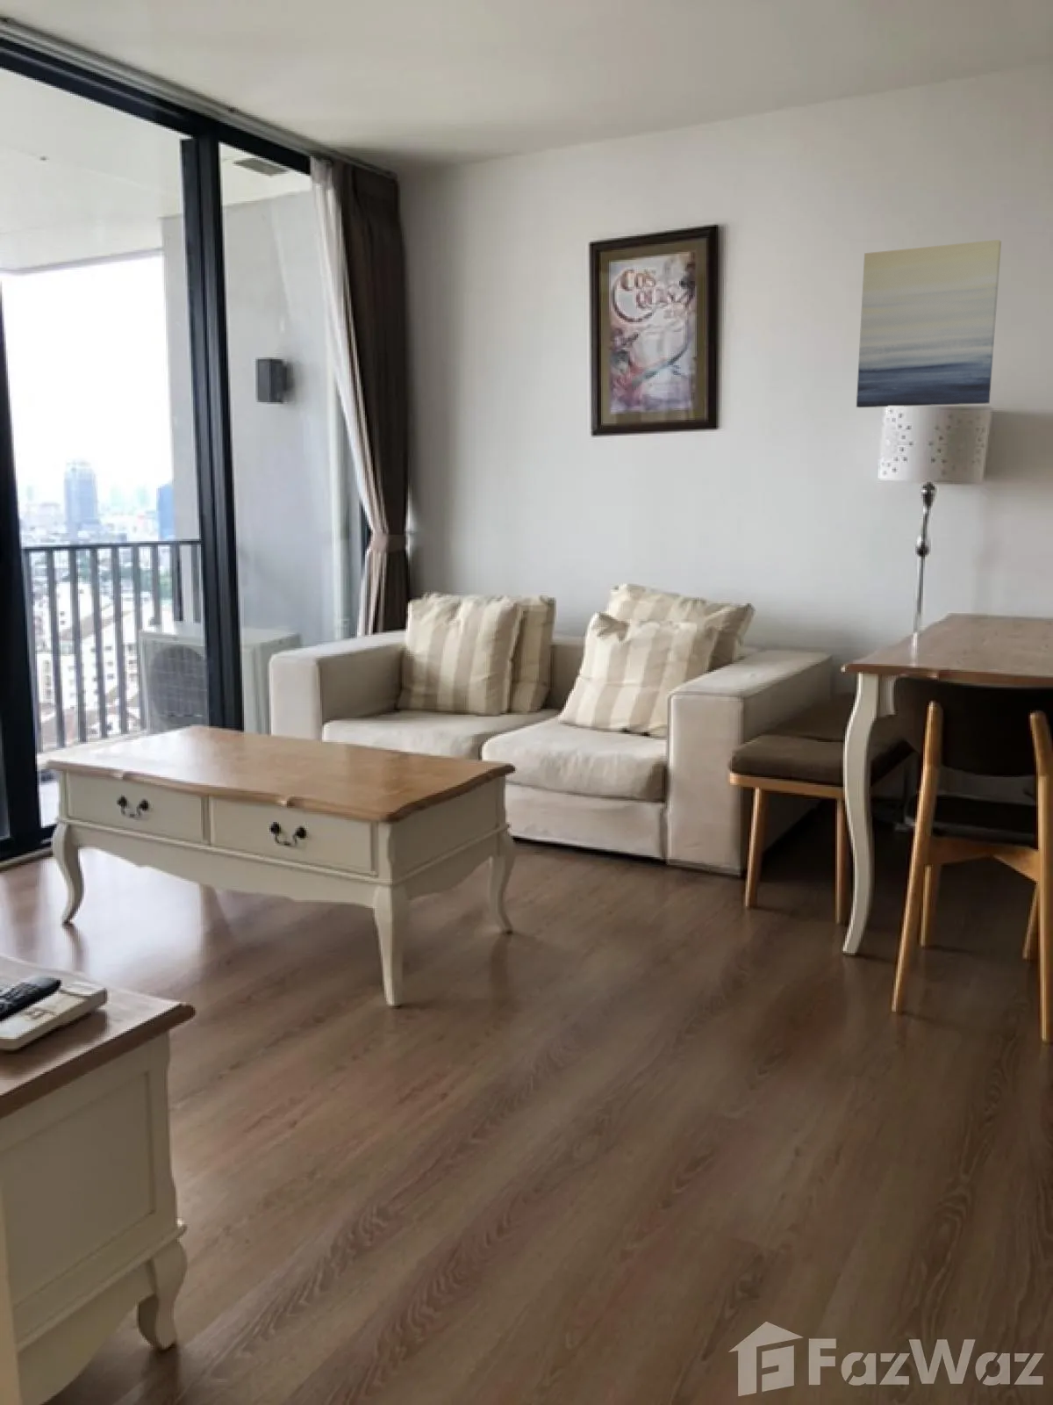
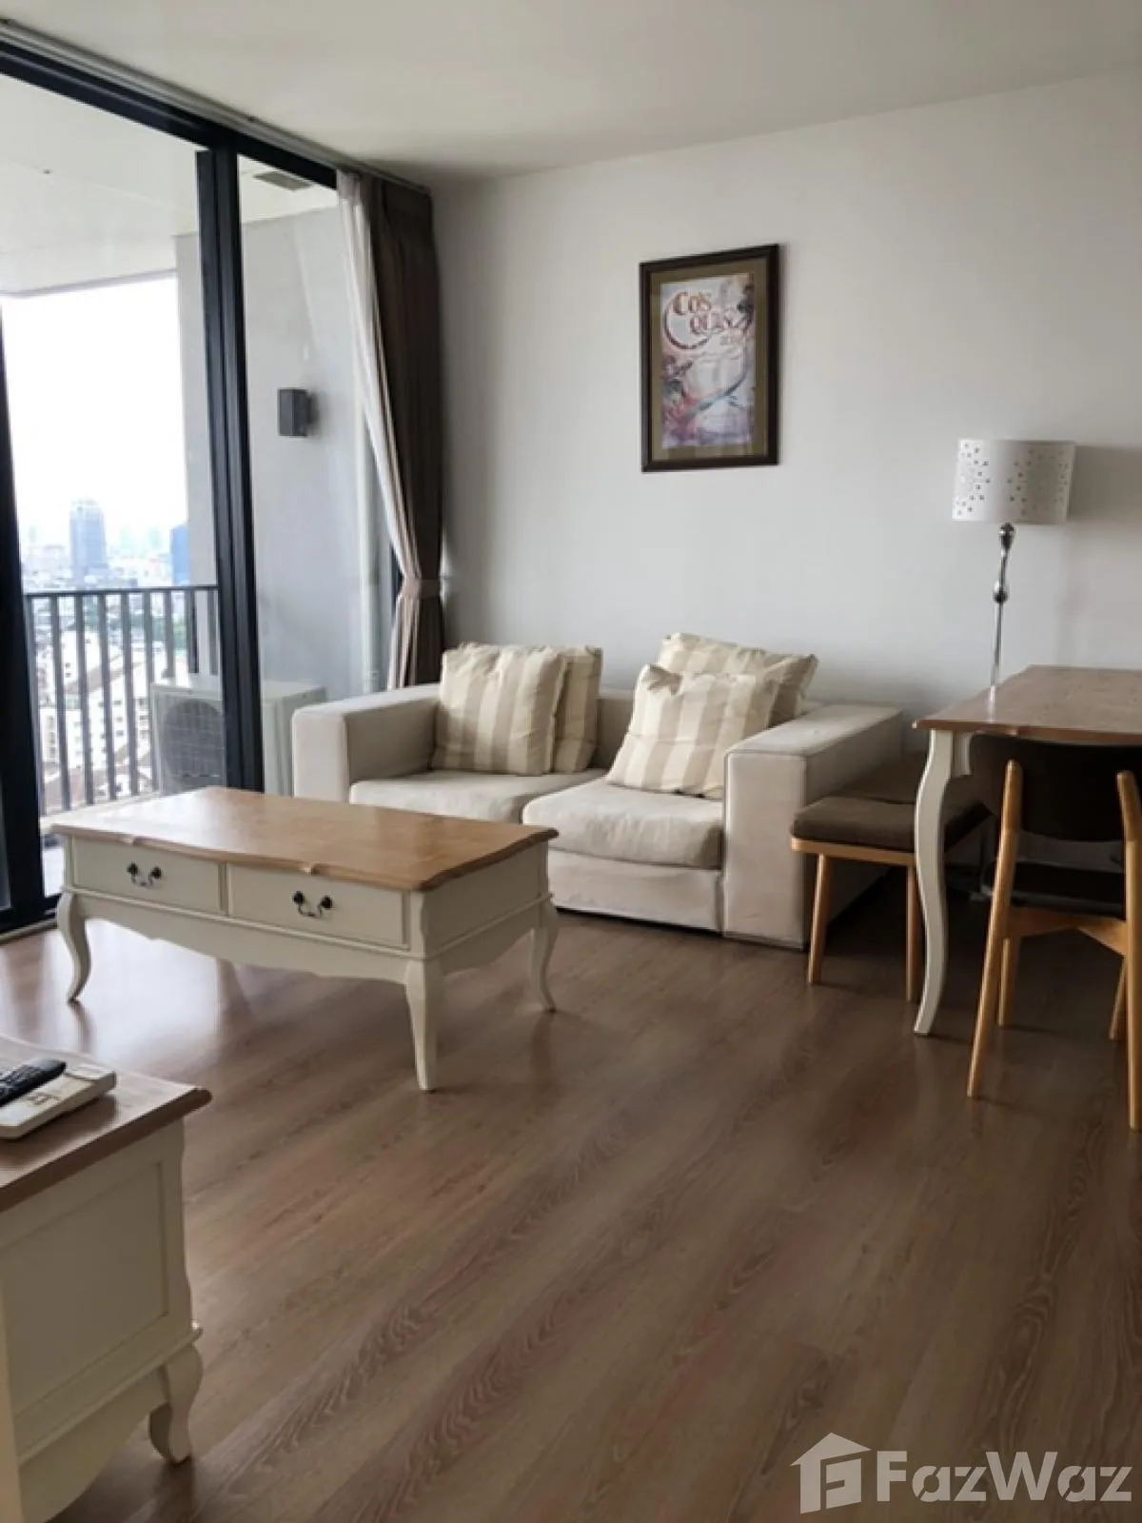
- wall art [856,239,1002,408]
